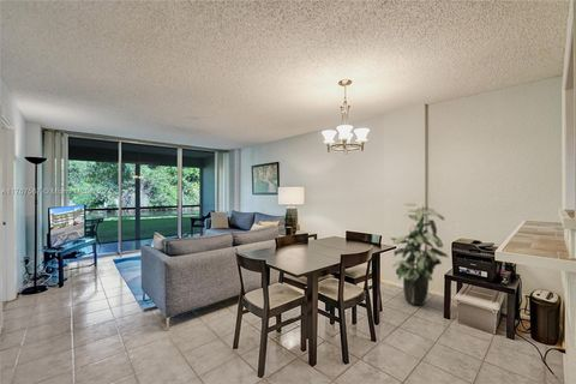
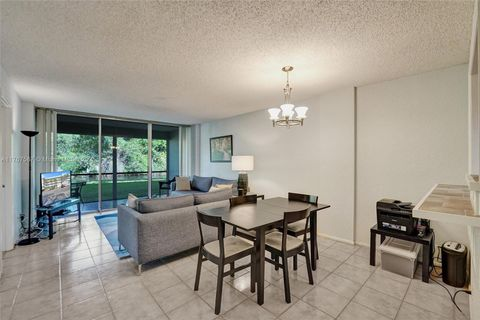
- indoor plant [389,202,450,306]
